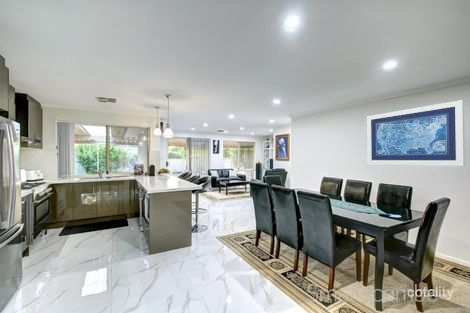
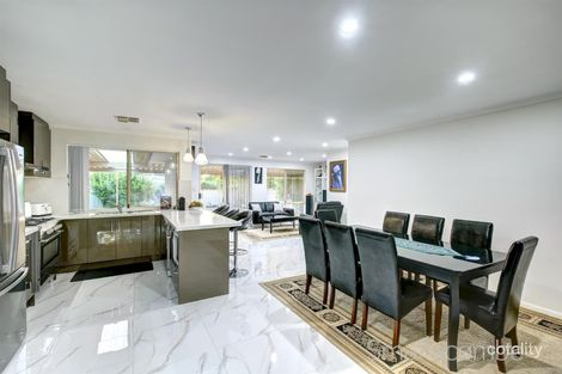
- wall art [366,99,466,167]
